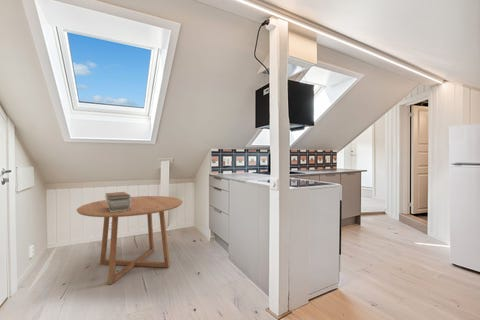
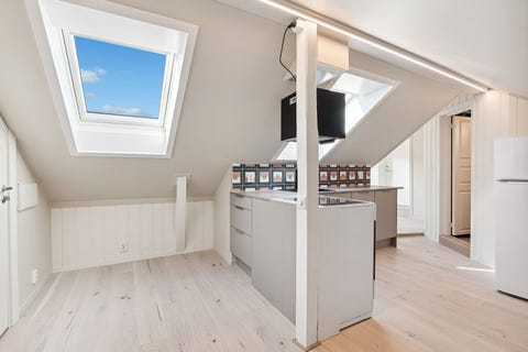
- dining table [76,195,183,285]
- book stack [104,191,131,212]
